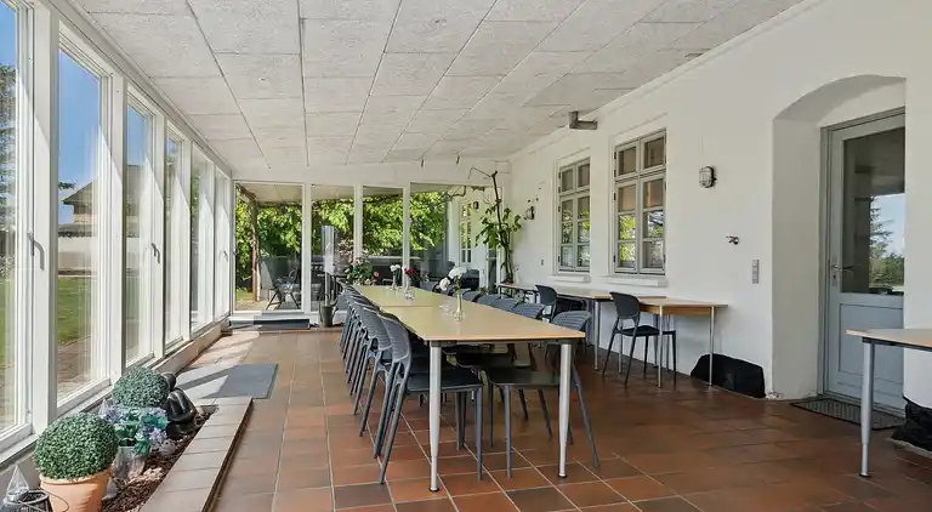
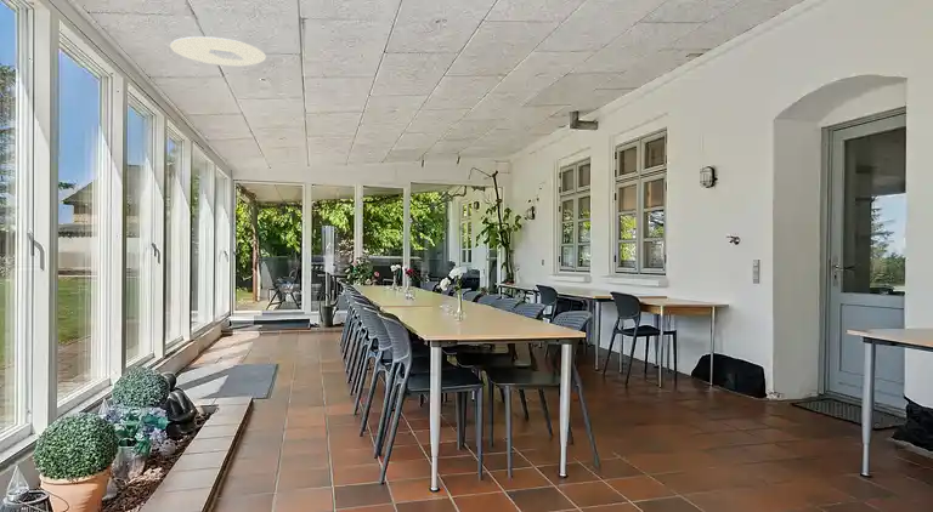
+ ceiling light [169,35,267,67]
